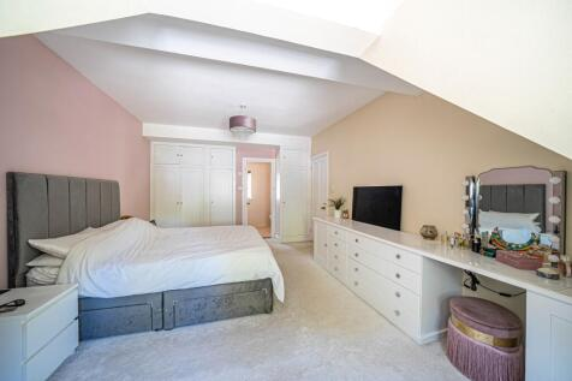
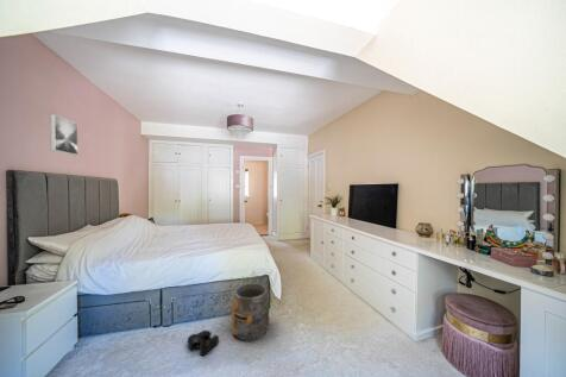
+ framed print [49,113,80,156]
+ bucket [231,282,270,341]
+ boots [187,329,220,357]
